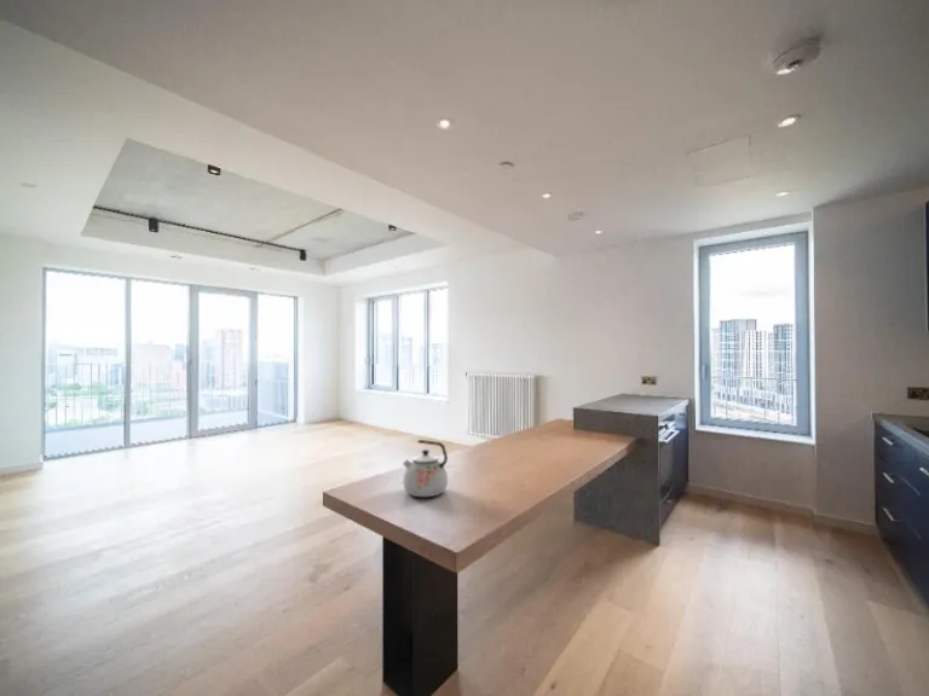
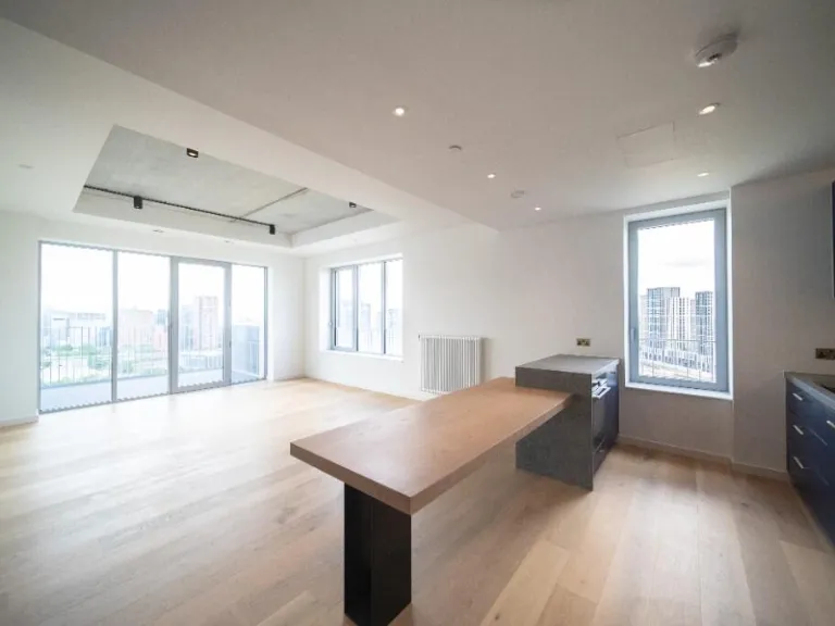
- kettle [402,439,449,498]
